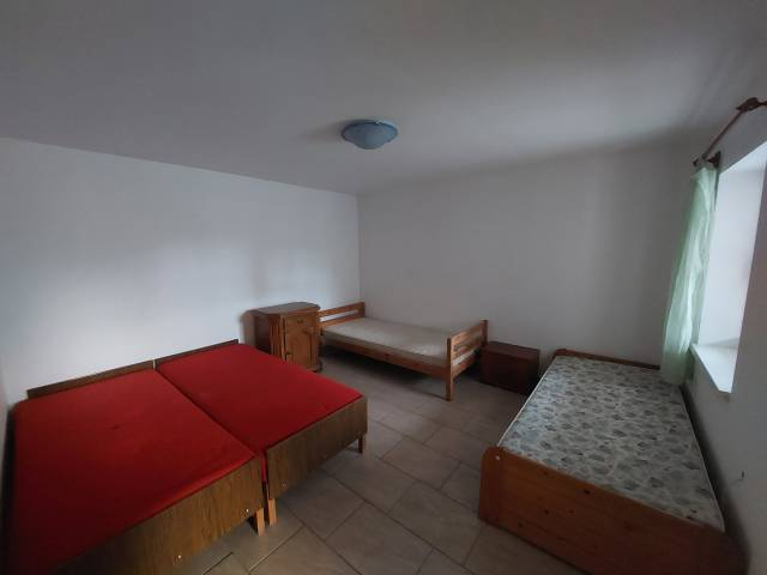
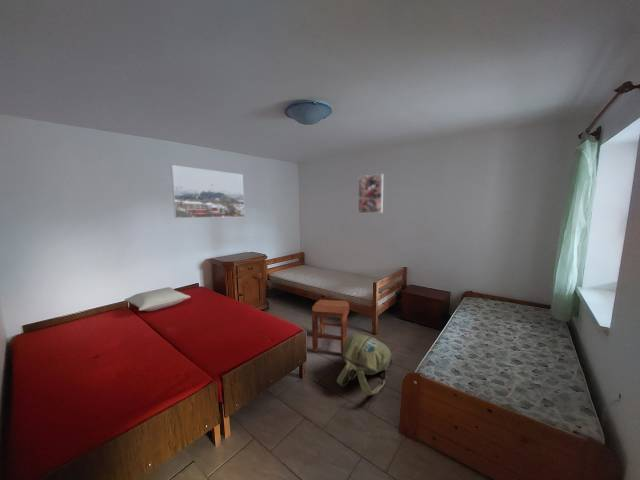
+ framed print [170,164,246,219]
+ backpack [336,333,394,396]
+ pillow [124,286,191,312]
+ stool [311,299,350,356]
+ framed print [357,173,384,214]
